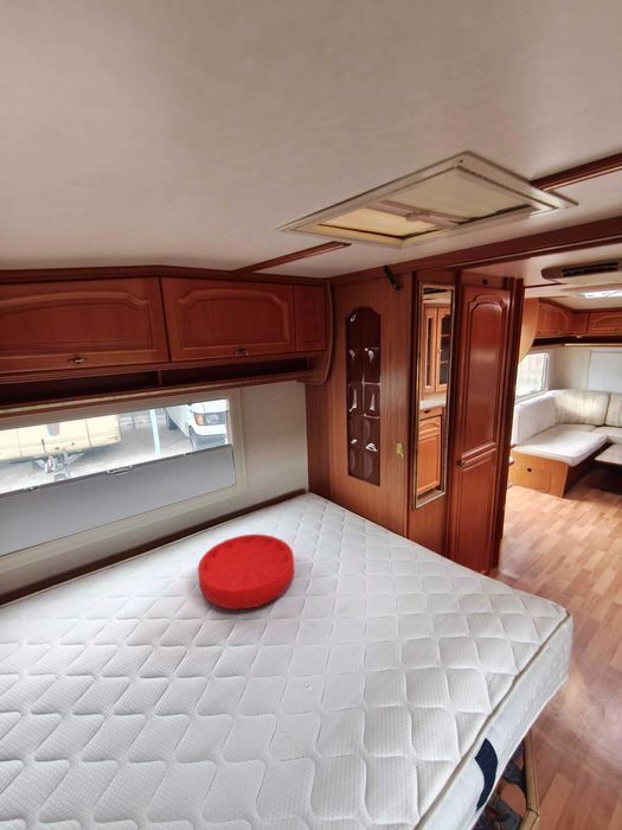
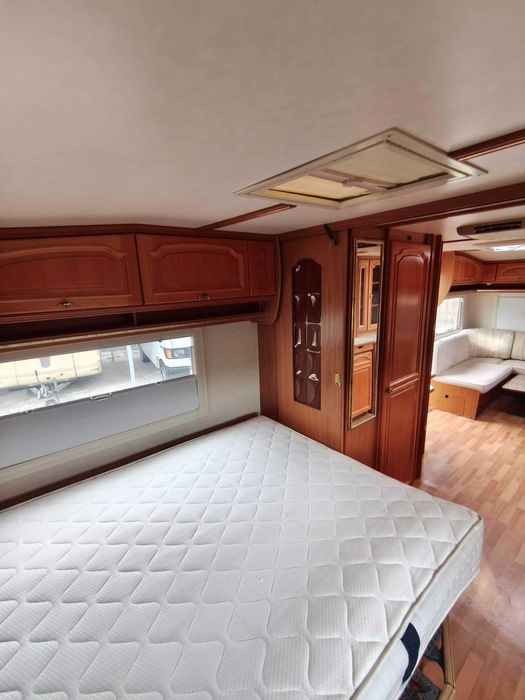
- cushion [197,534,295,612]
